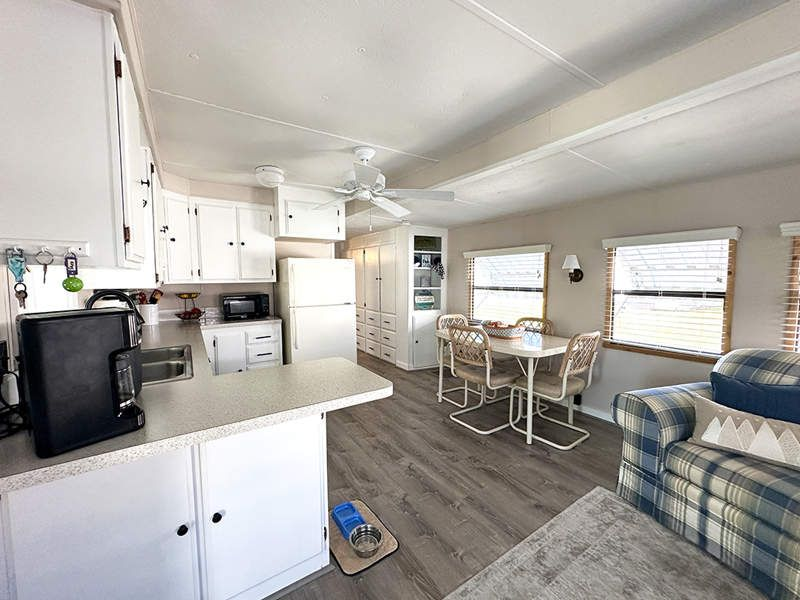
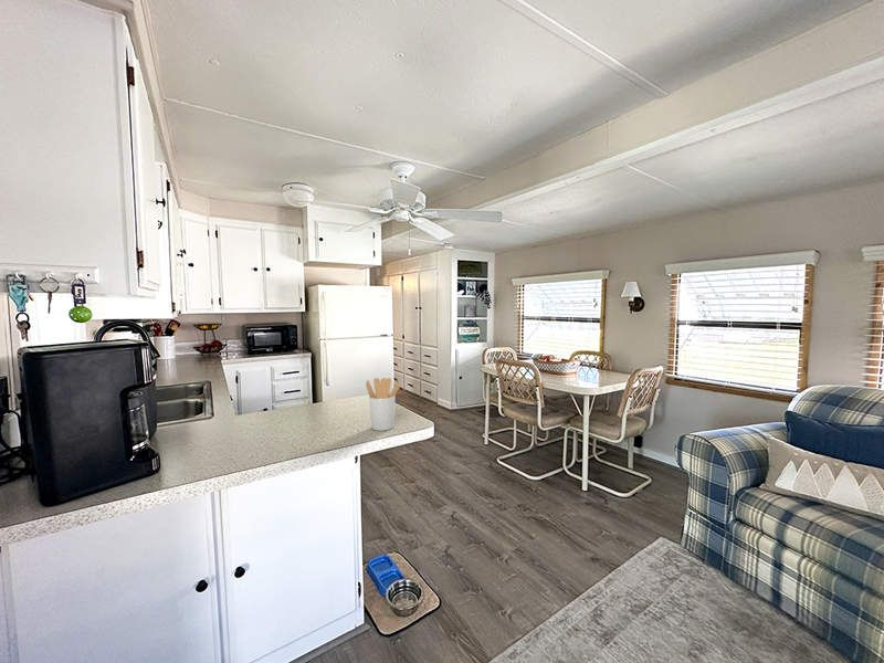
+ utensil holder [365,377,401,432]
